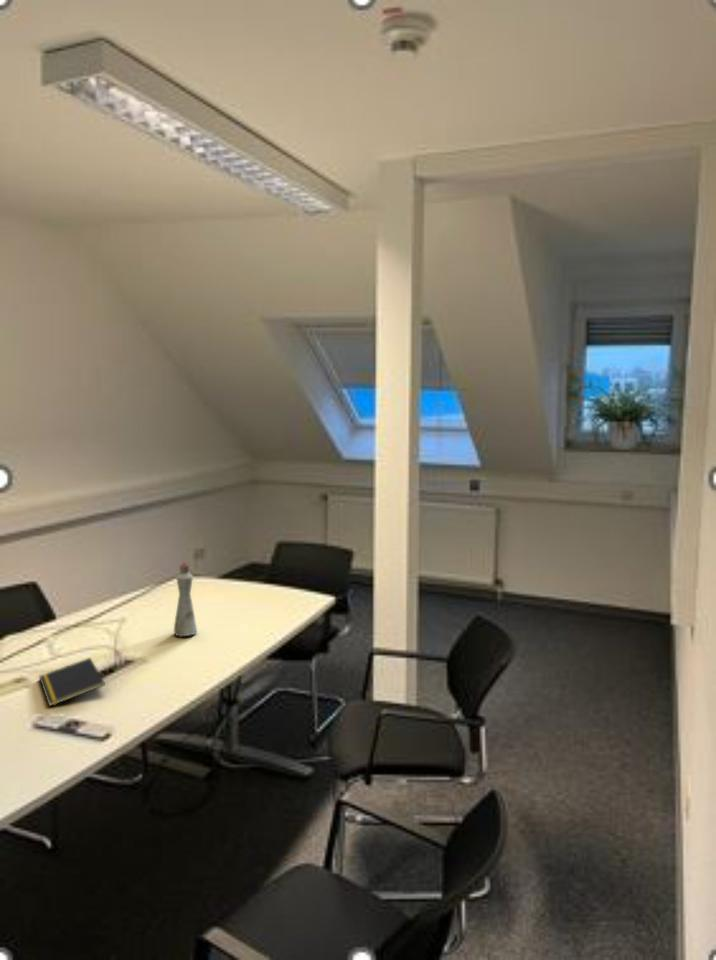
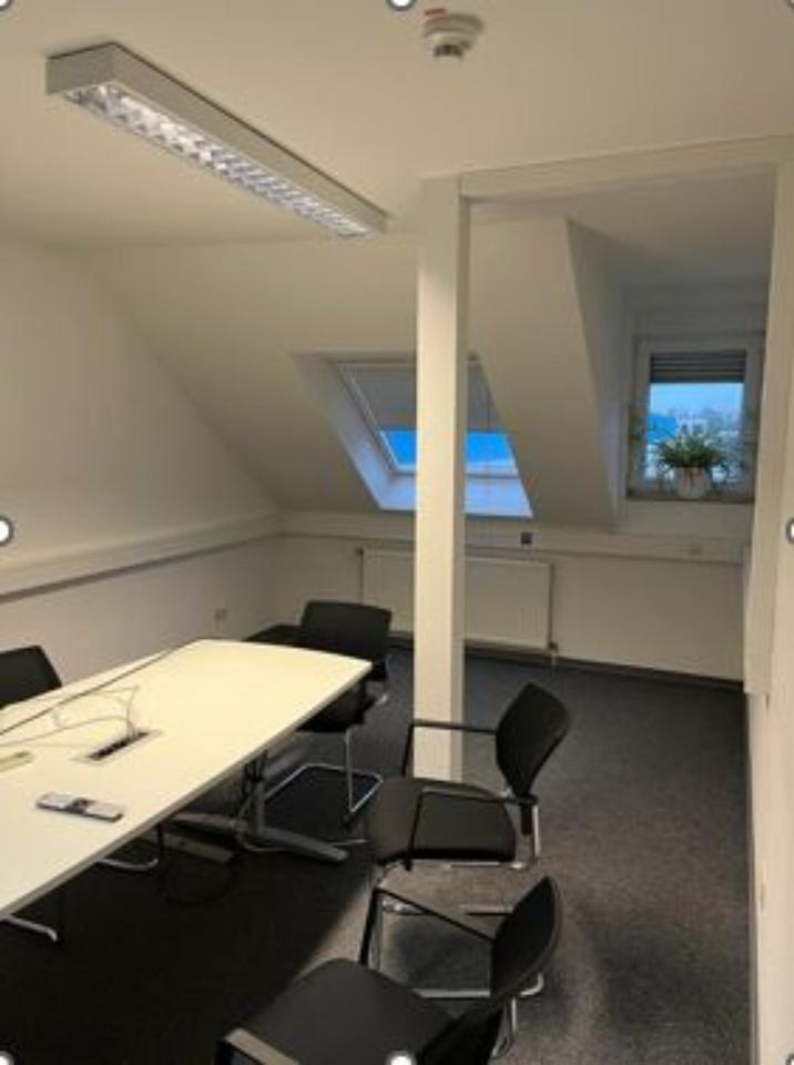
- bottle [173,562,198,638]
- notepad [38,657,106,708]
